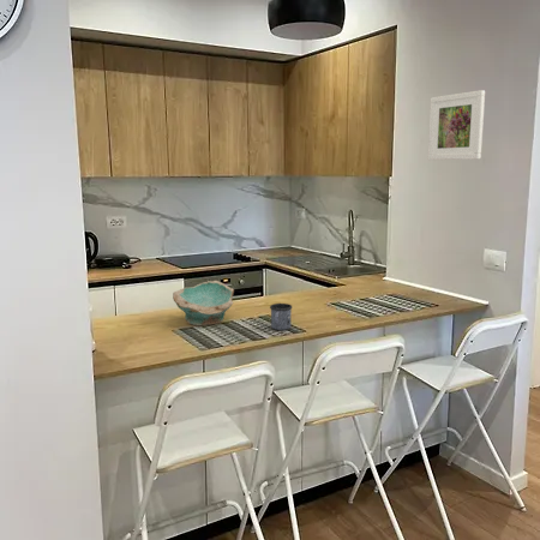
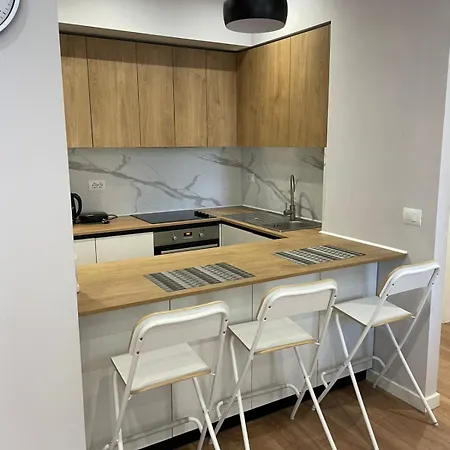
- mug [269,302,293,331]
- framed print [427,89,486,161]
- bowl [172,280,235,326]
